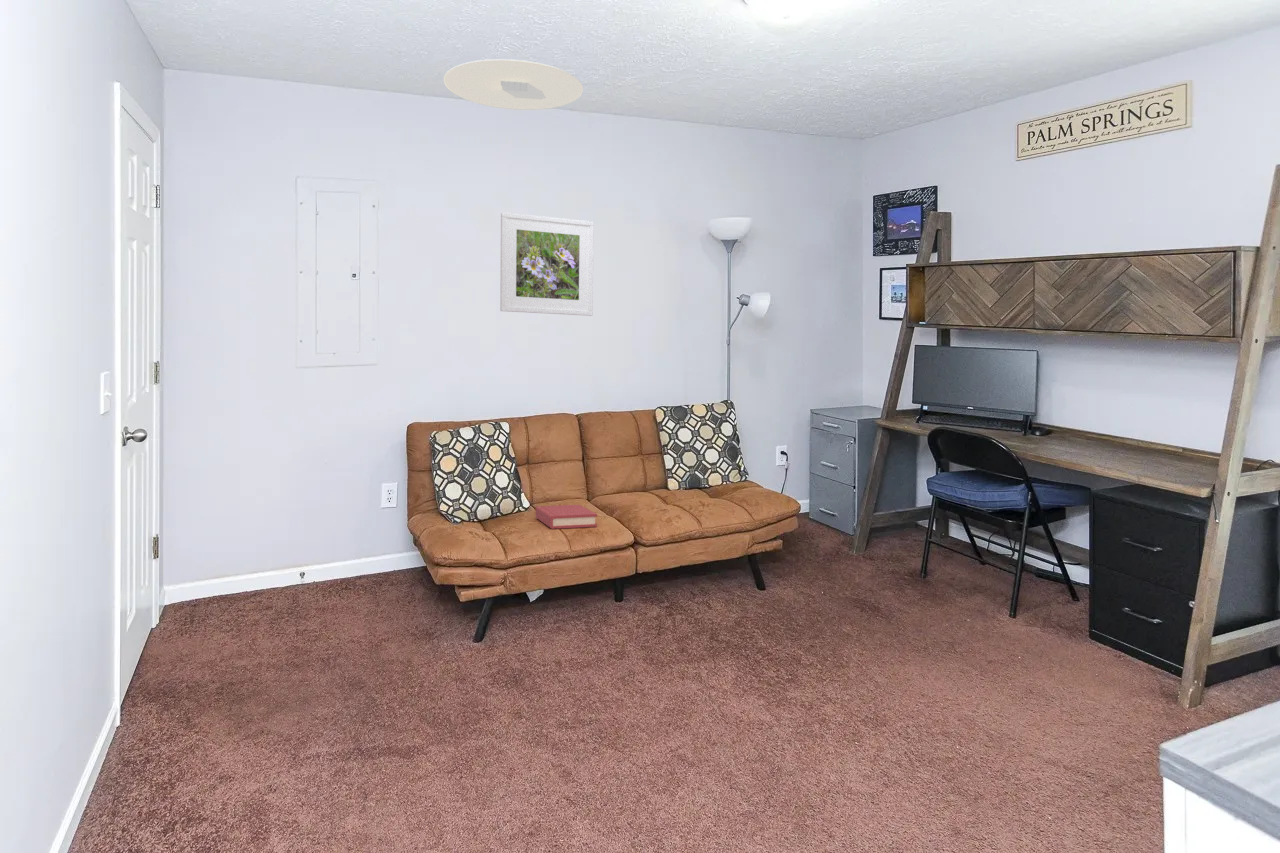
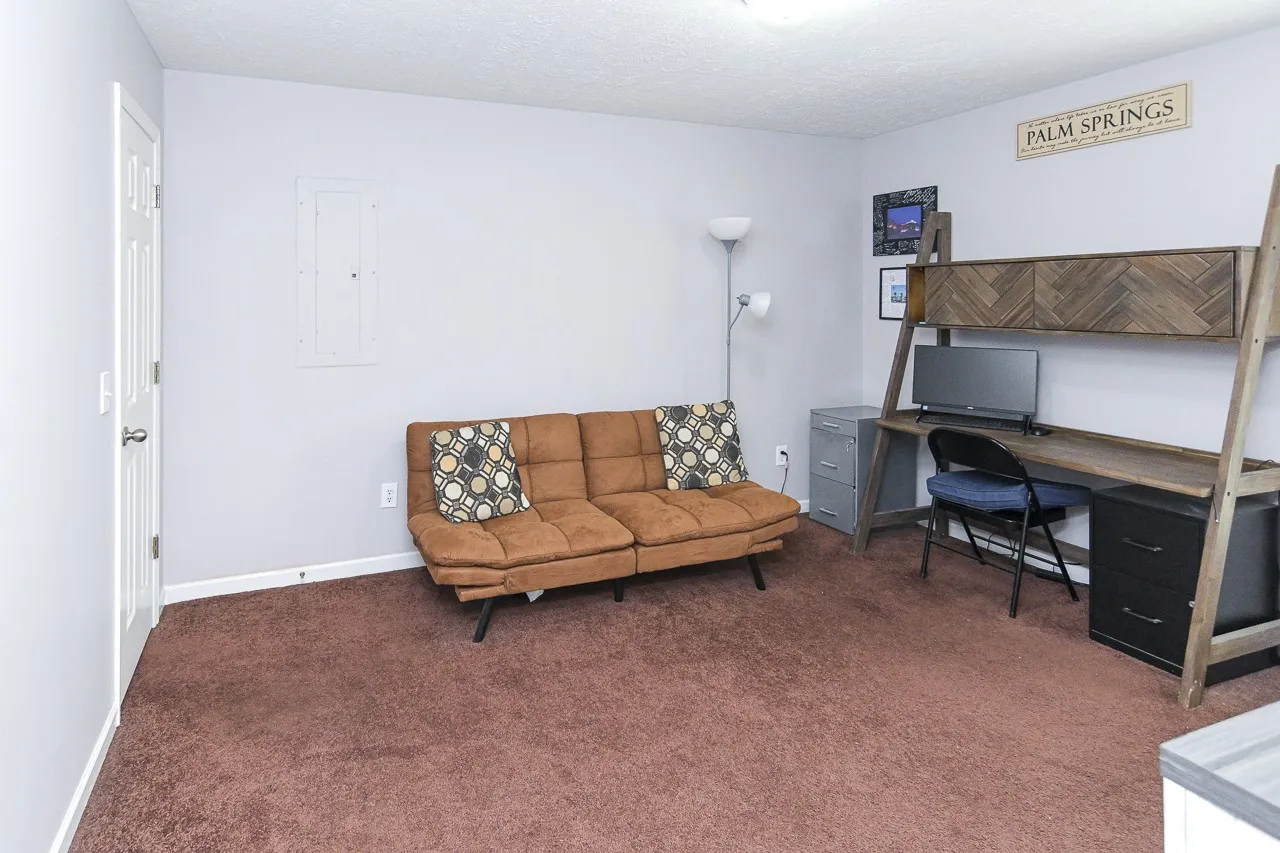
- ceiling light [443,58,584,111]
- hardback book [535,504,598,530]
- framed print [499,211,595,317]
